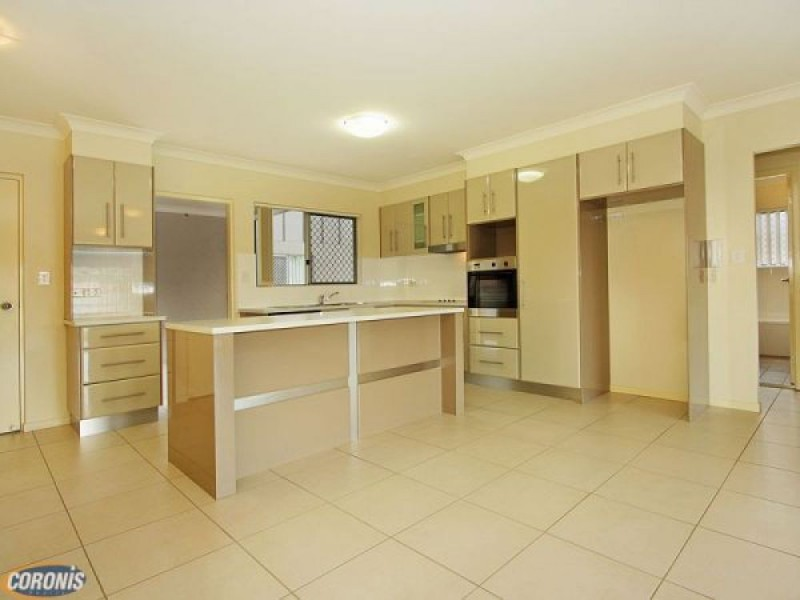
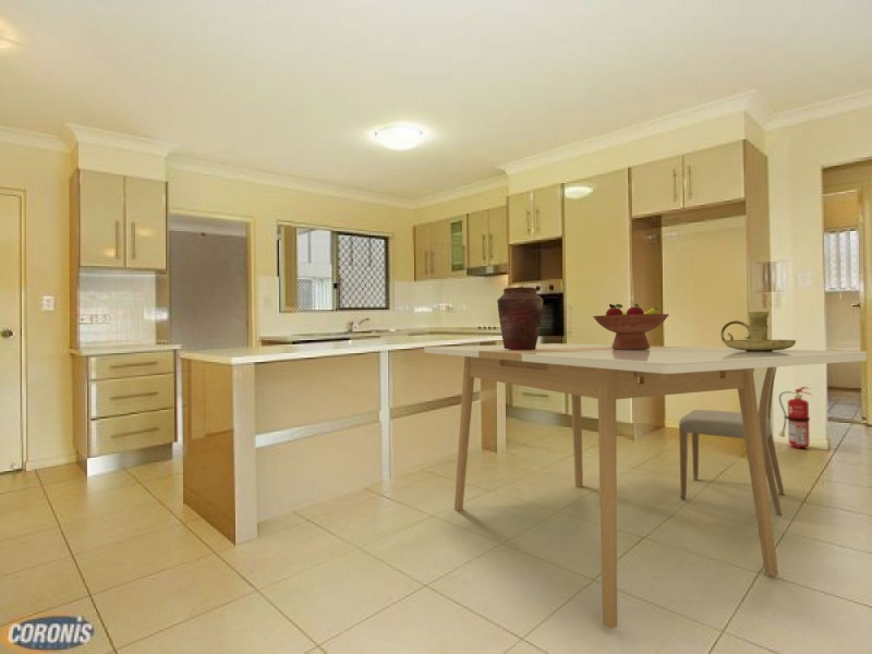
+ fire extinguisher [777,387,813,449]
+ dining chair [678,366,786,517]
+ fruit bowl [592,303,670,350]
+ dining table [423,342,869,630]
+ vase [496,286,544,350]
+ candle holder [719,311,797,351]
